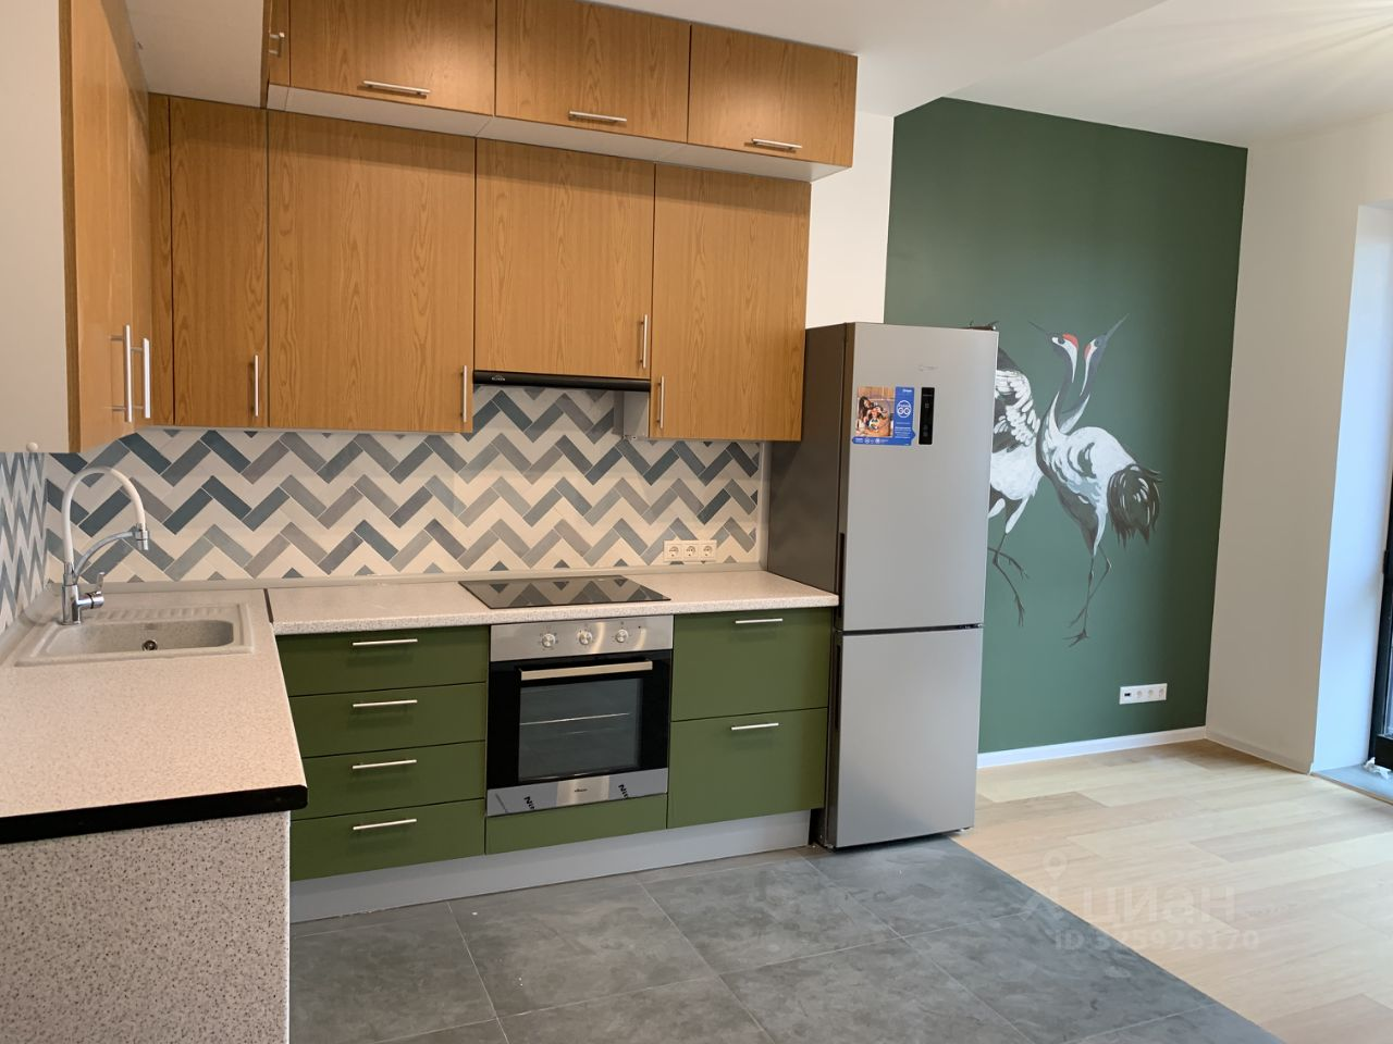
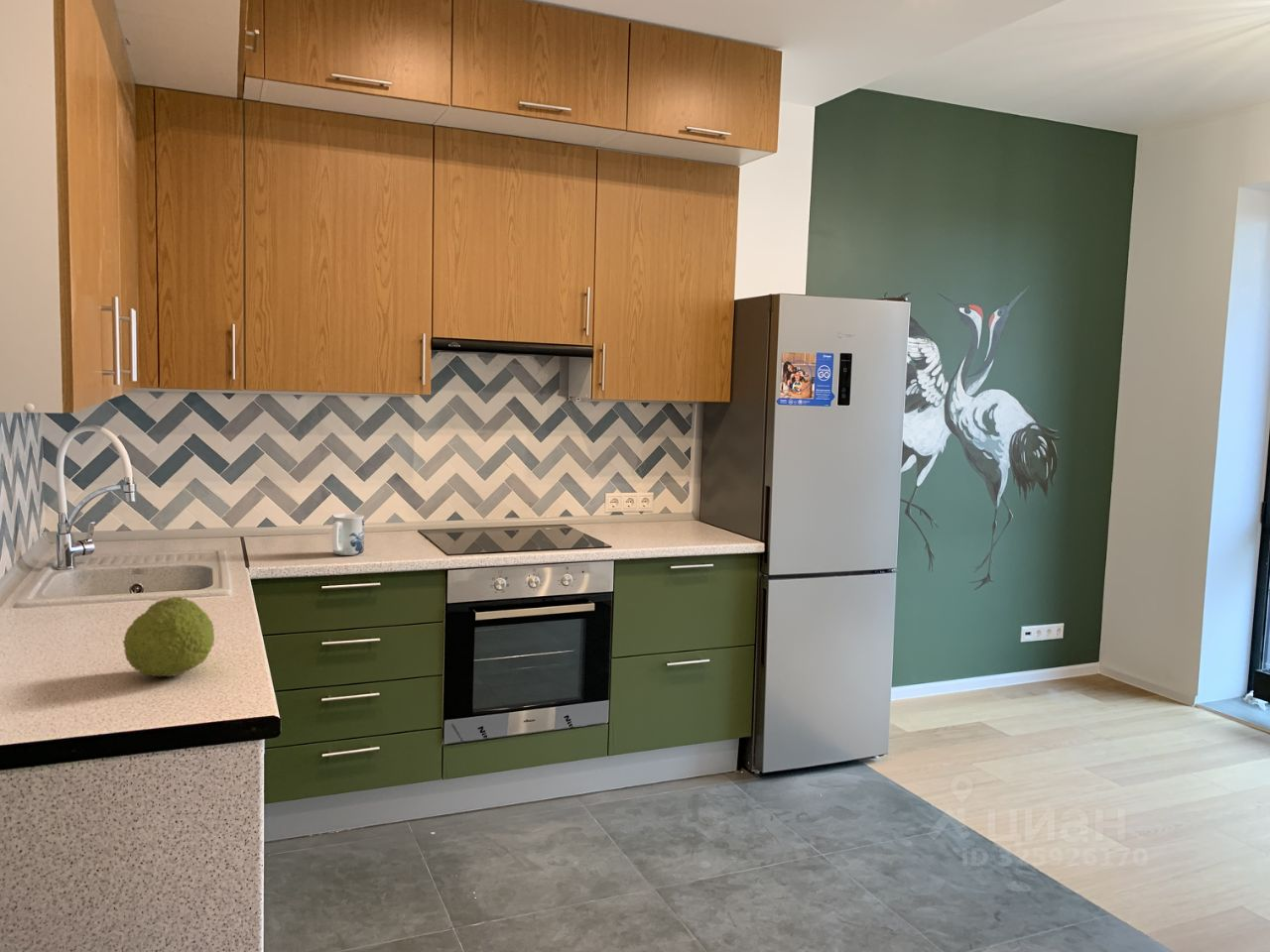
+ mug [331,513,365,556]
+ fruit [122,596,215,678]
